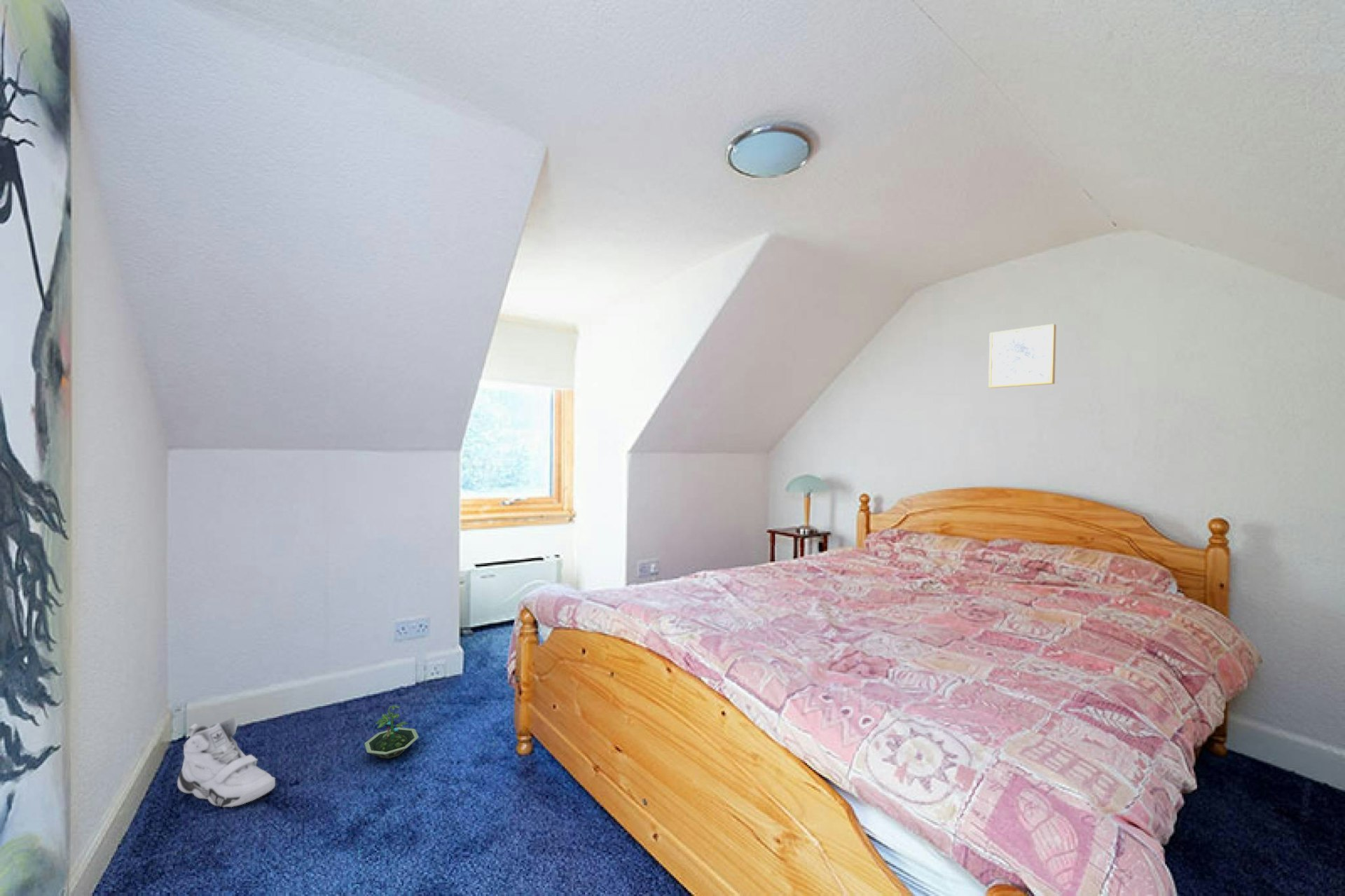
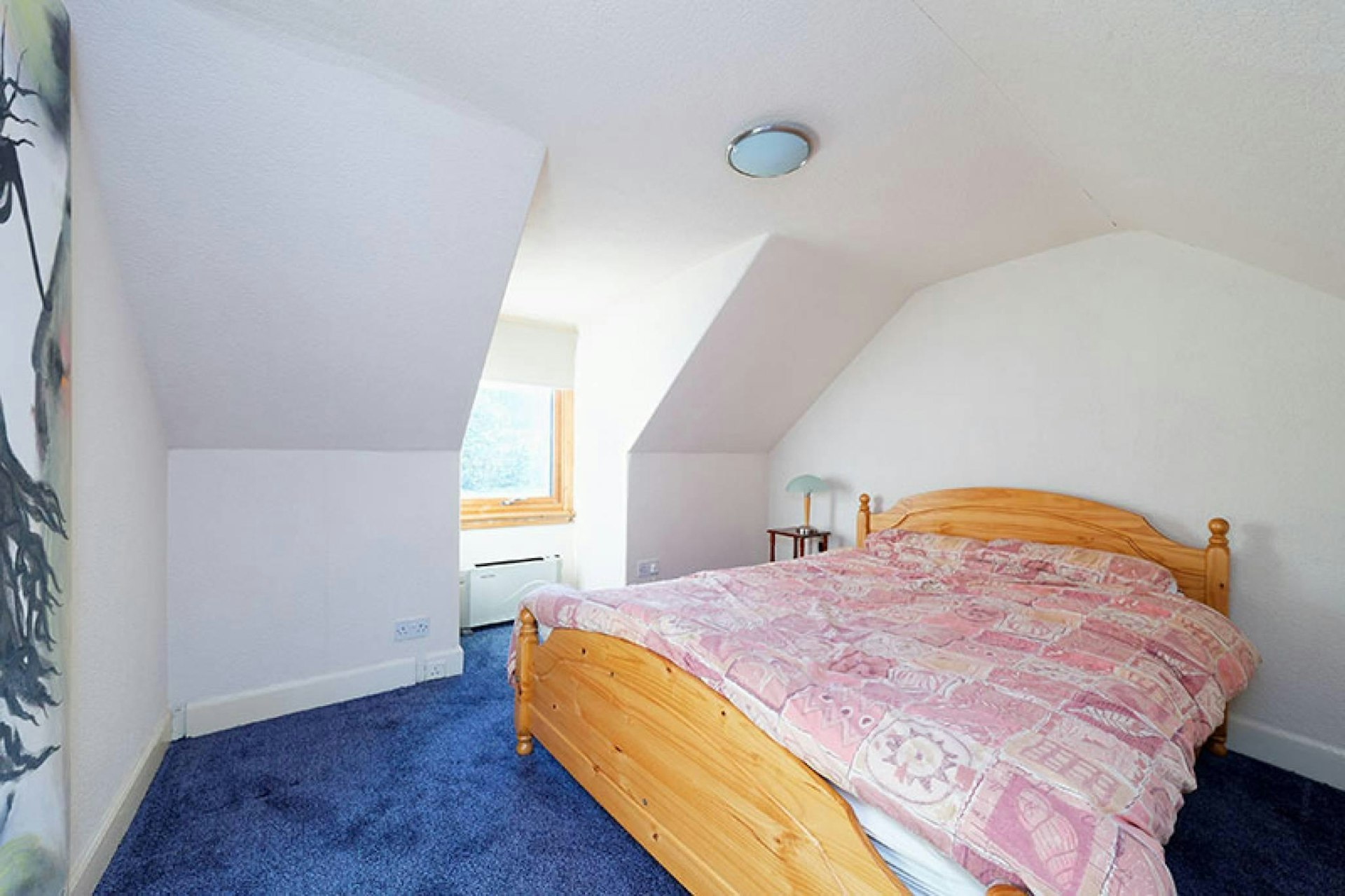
- sneaker [177,717,276,808]
- wall art [988,323,1057,389]
- terrarium [364,704,420,759]
